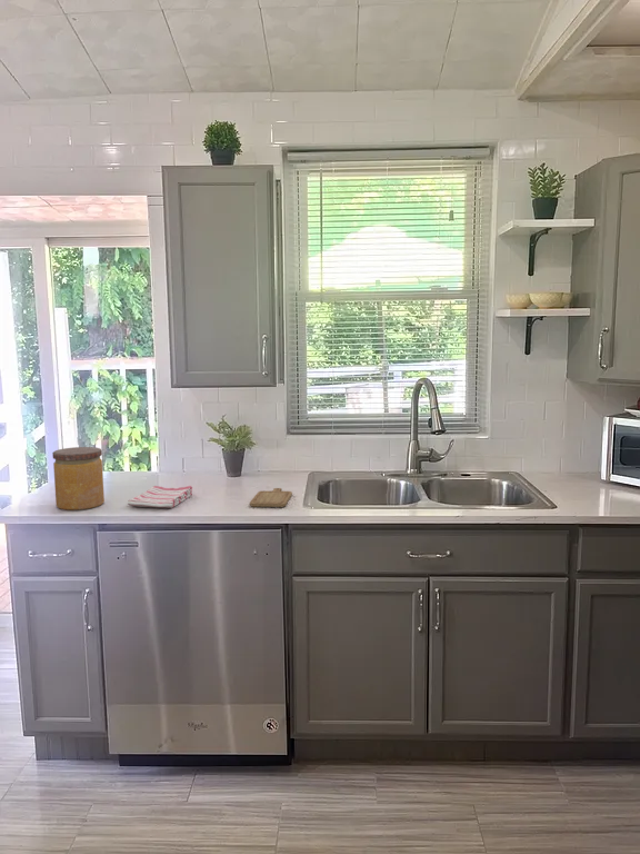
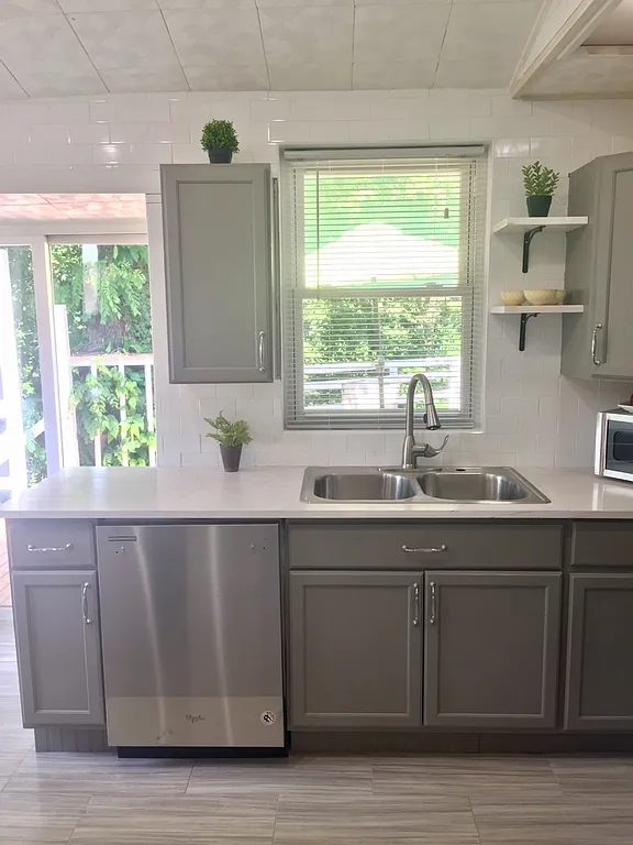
- dish towel [127,485,193,509]
- chopping board [249,487,293,508]
- jar [51,446,106,512]
